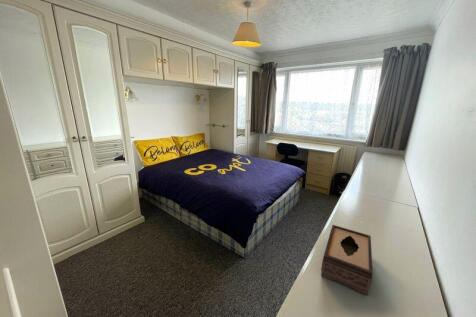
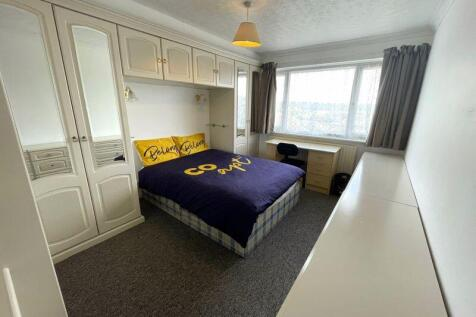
- tissue box [320,224,374,297]
